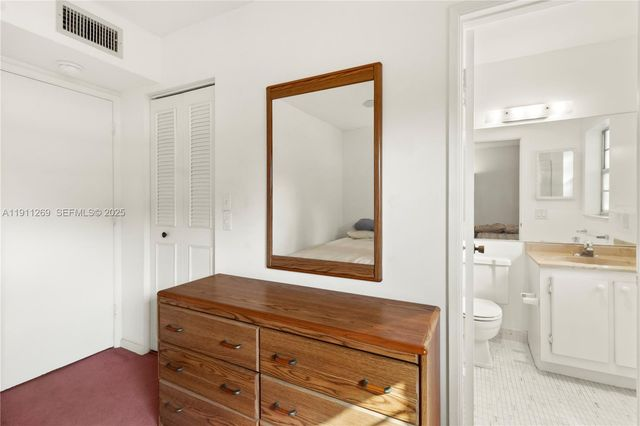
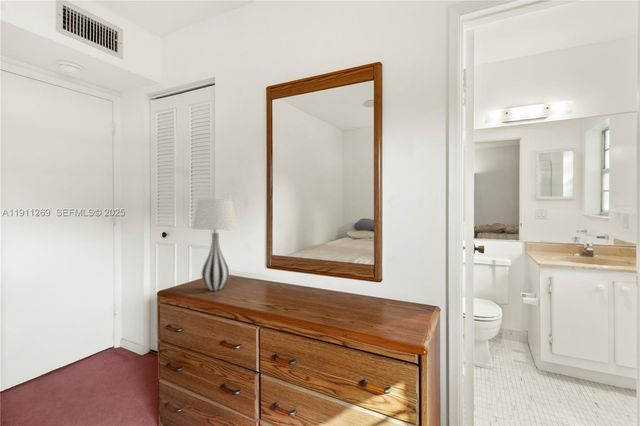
+ table lamp [191,198,238,292]
